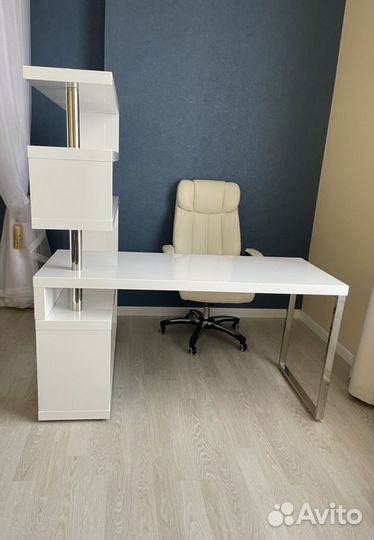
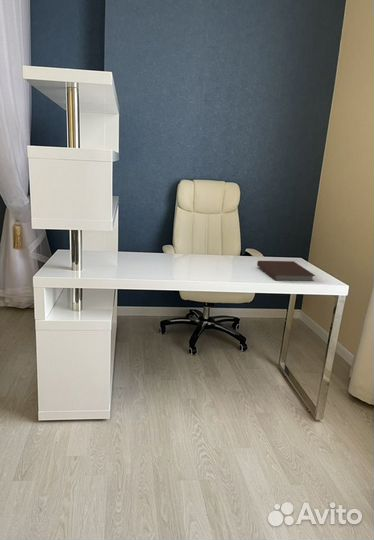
+ notebook [256,260,316,281]
